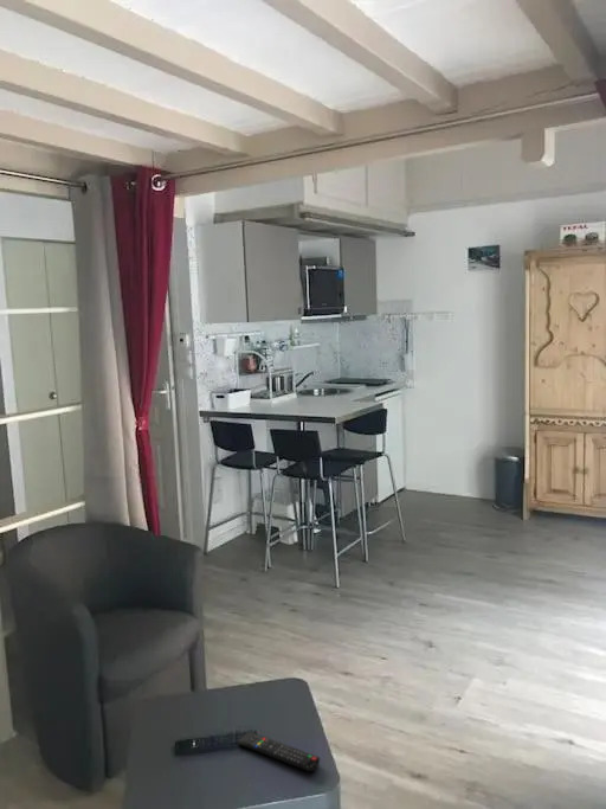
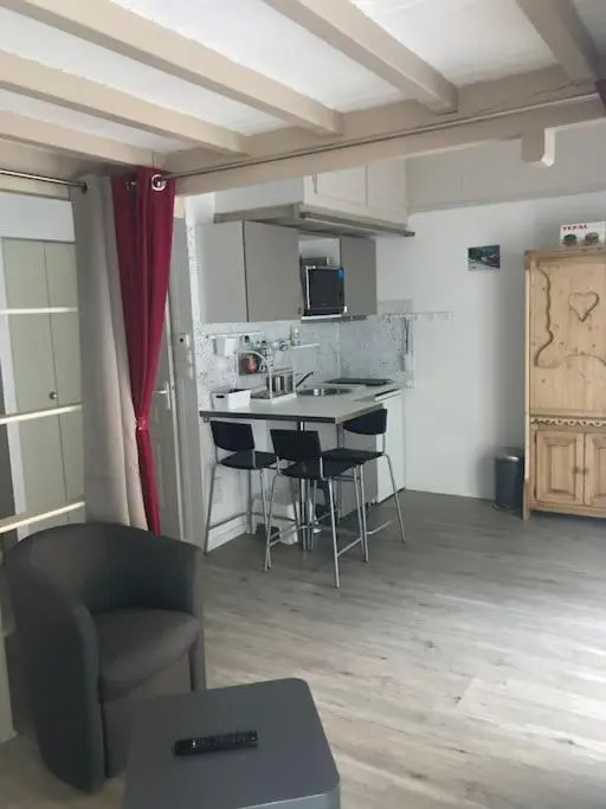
- remote control [236,730,321,772]
